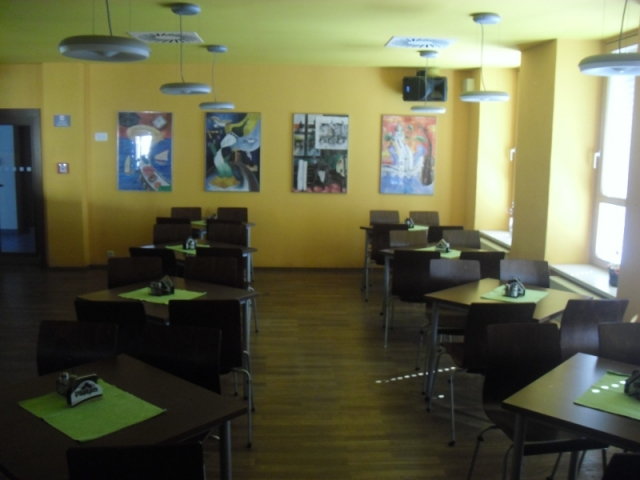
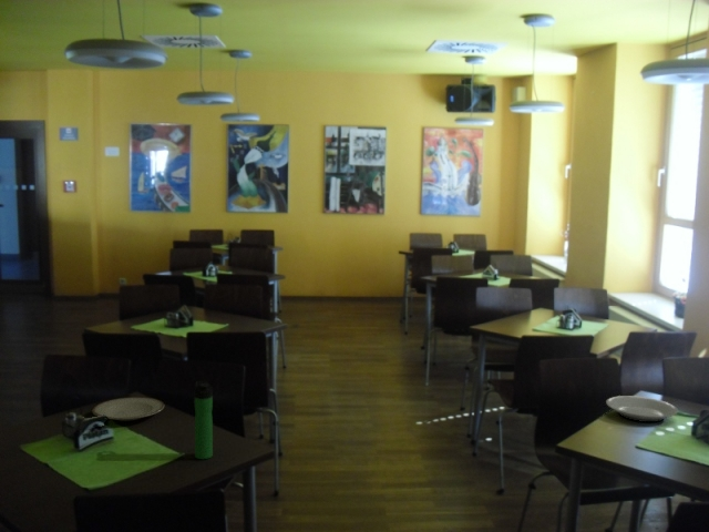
+ bottle [194,380,214,460]
+ plate [605,395,679,423]
+ plate [92,396,165,422]
